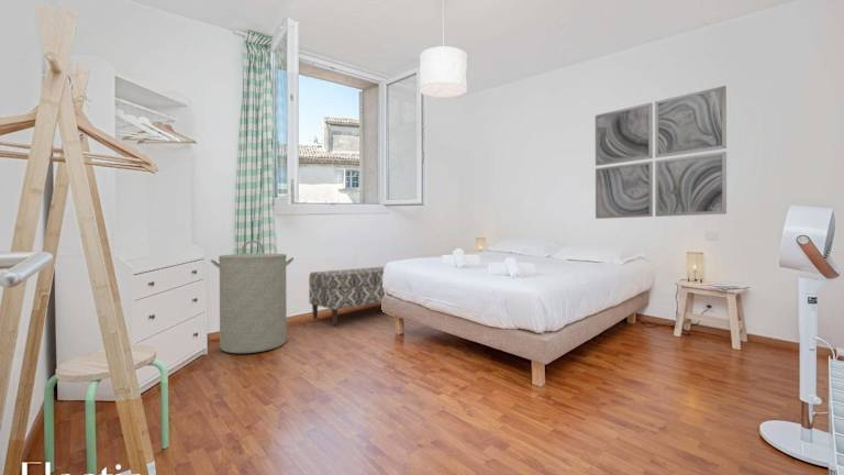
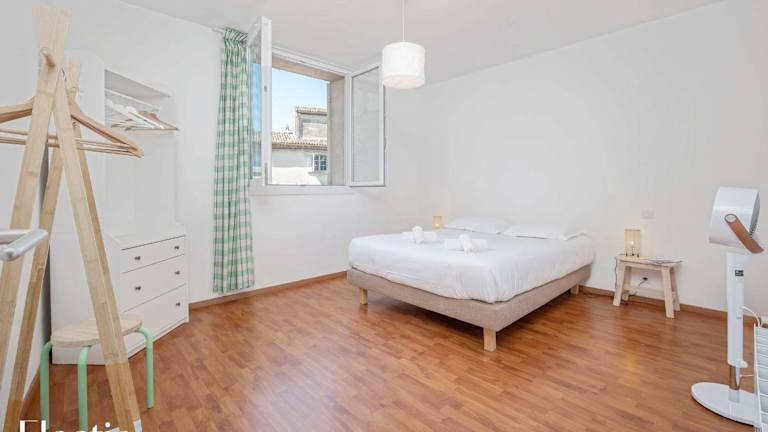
- wall art [595,85,728,220]
- laundry hamper [210,240,295,354]
- bench [308,266,386,325]
